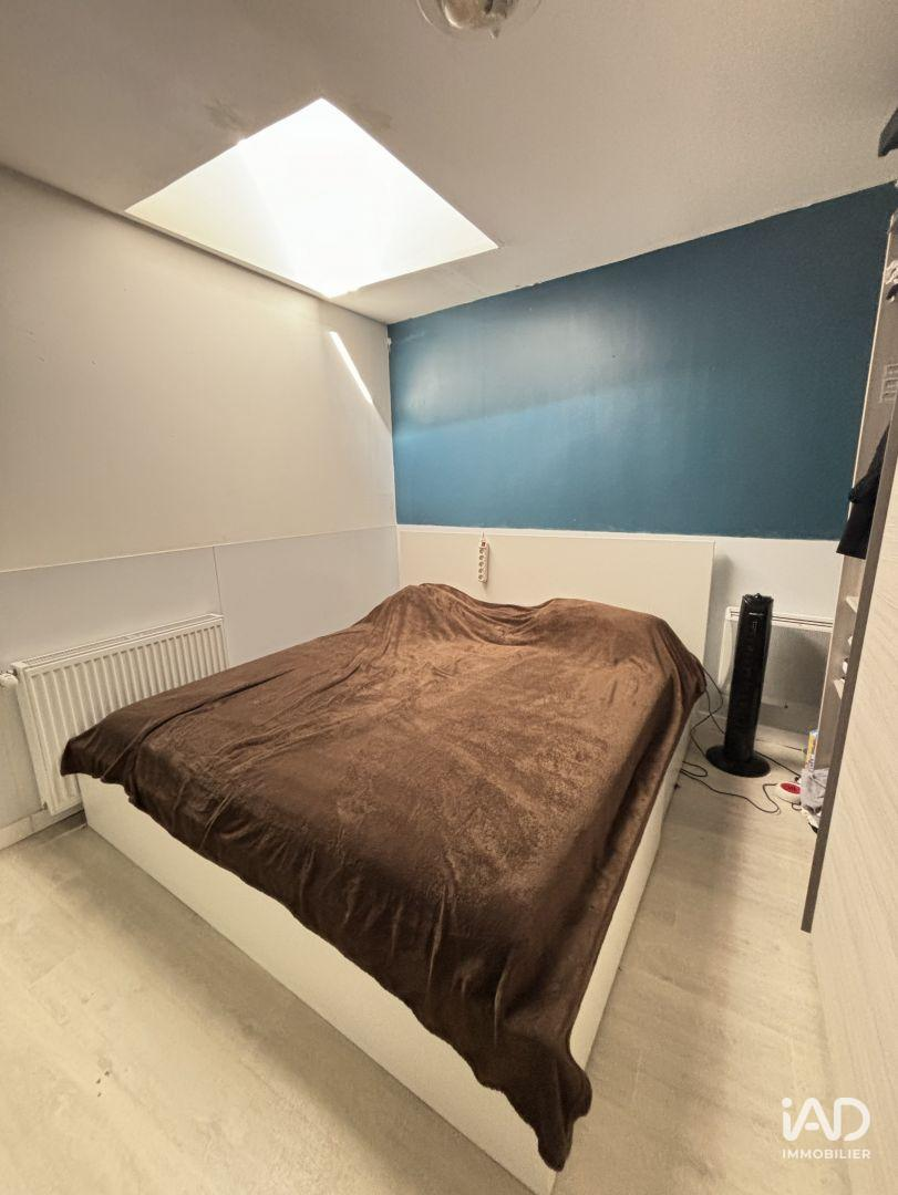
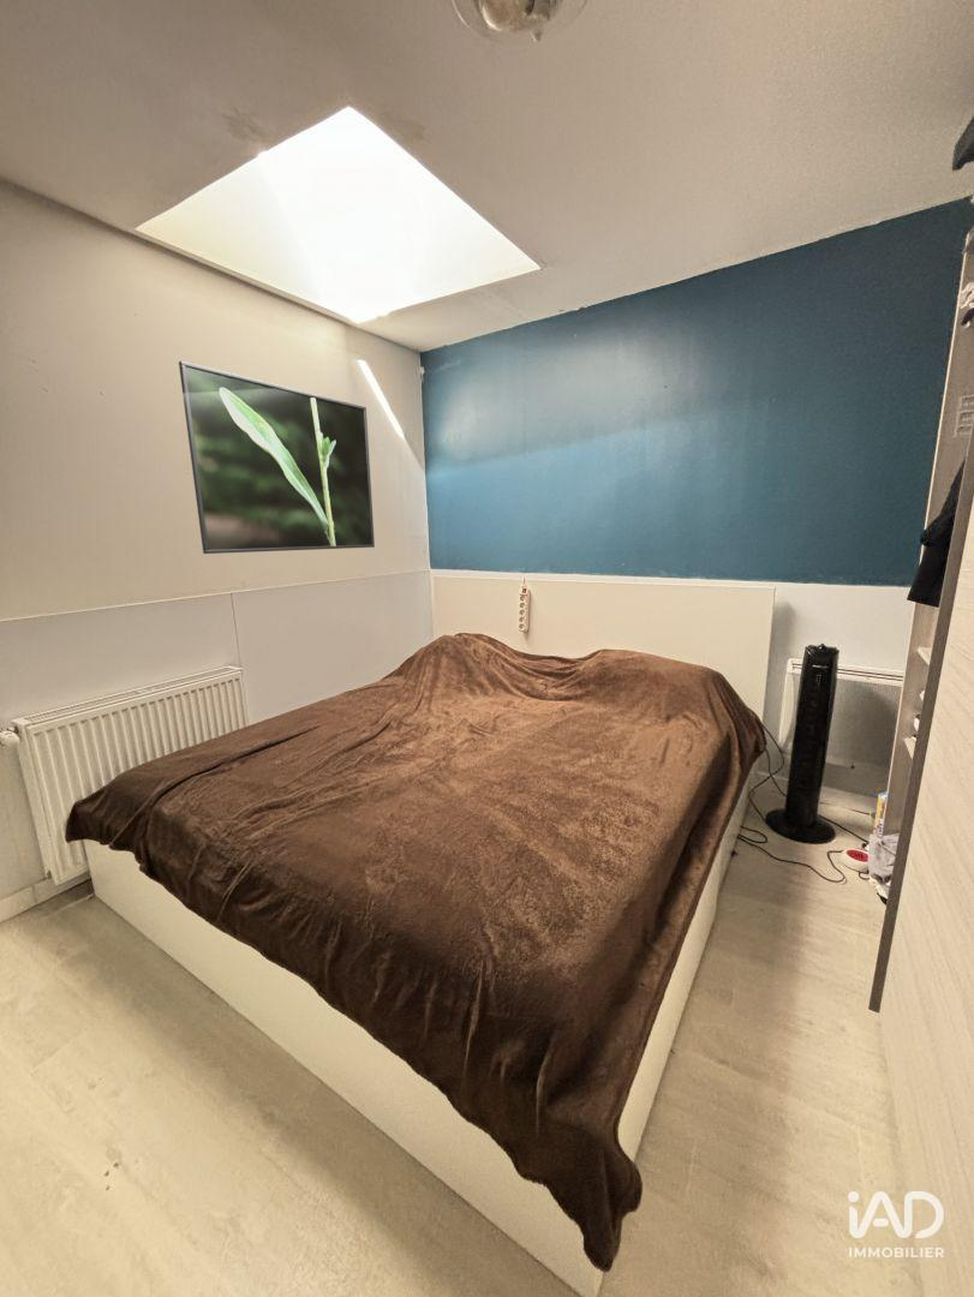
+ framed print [178,360,376,555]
